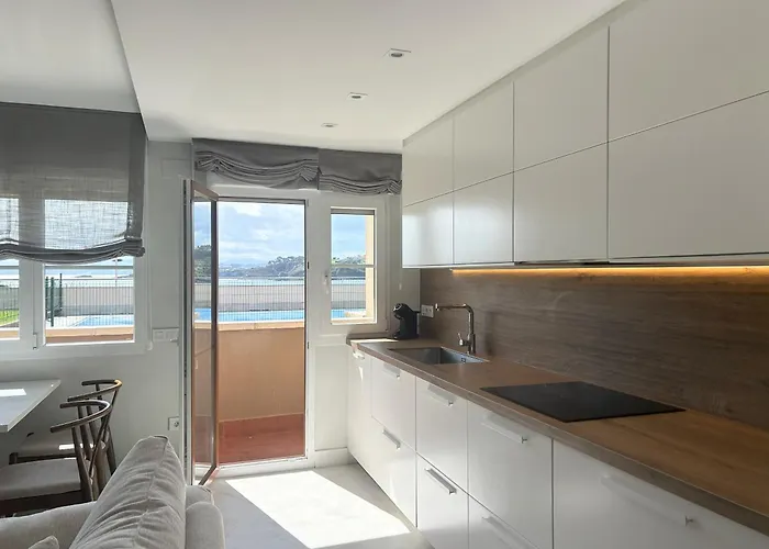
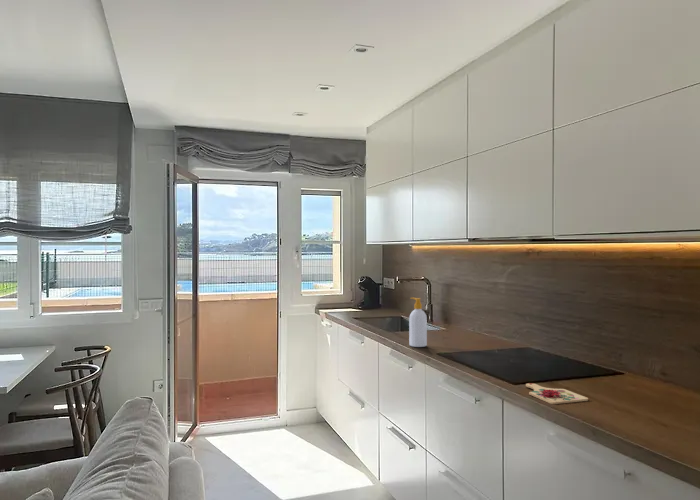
+ cutting board [525,382,589,405]
+ soap bottle [408,297,428,348]
